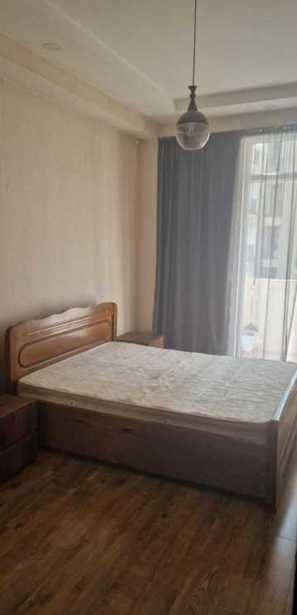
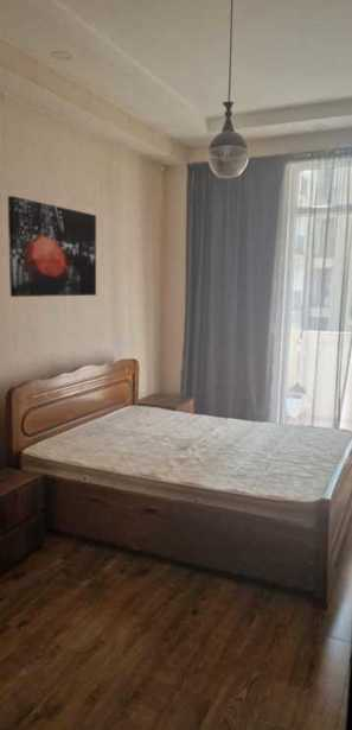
+ wall art [7,195,97,298]
